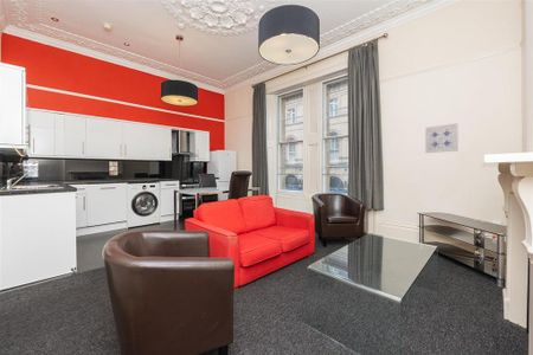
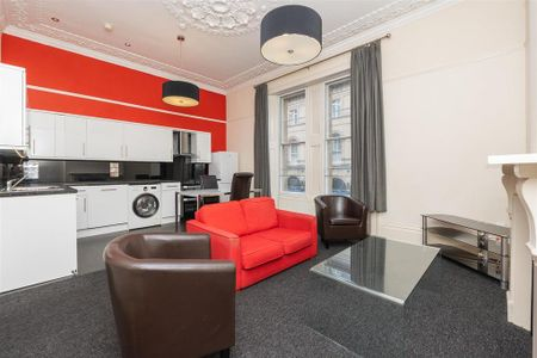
- wall art [424,122,460,154]
